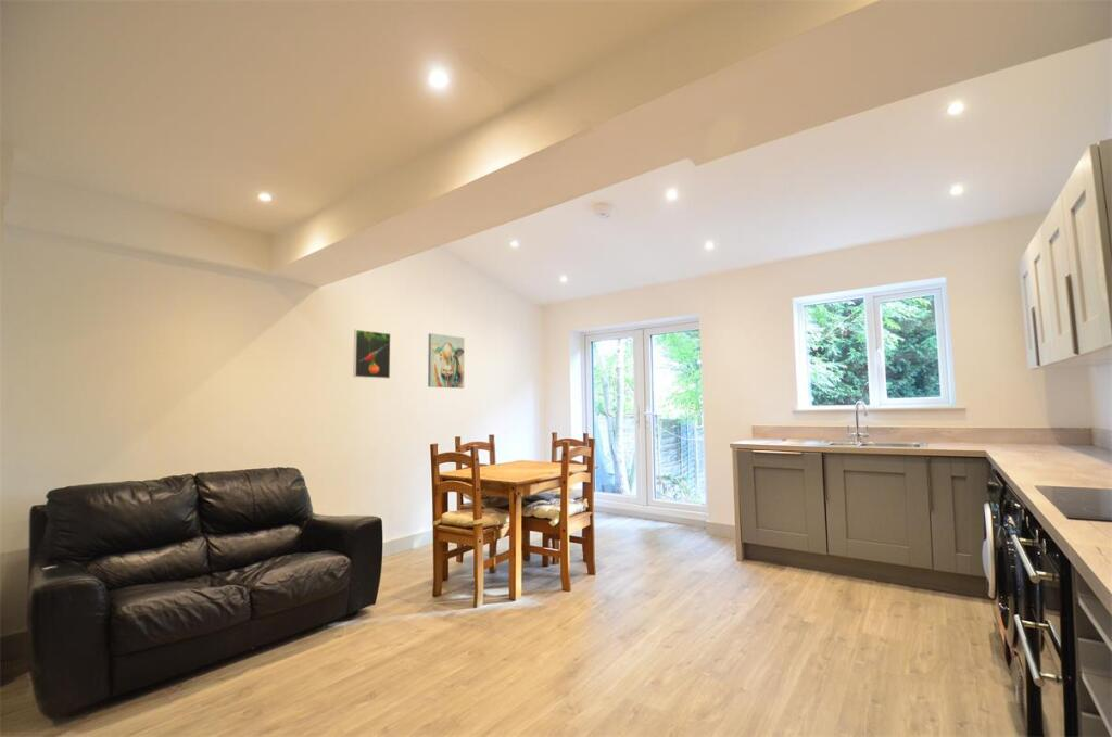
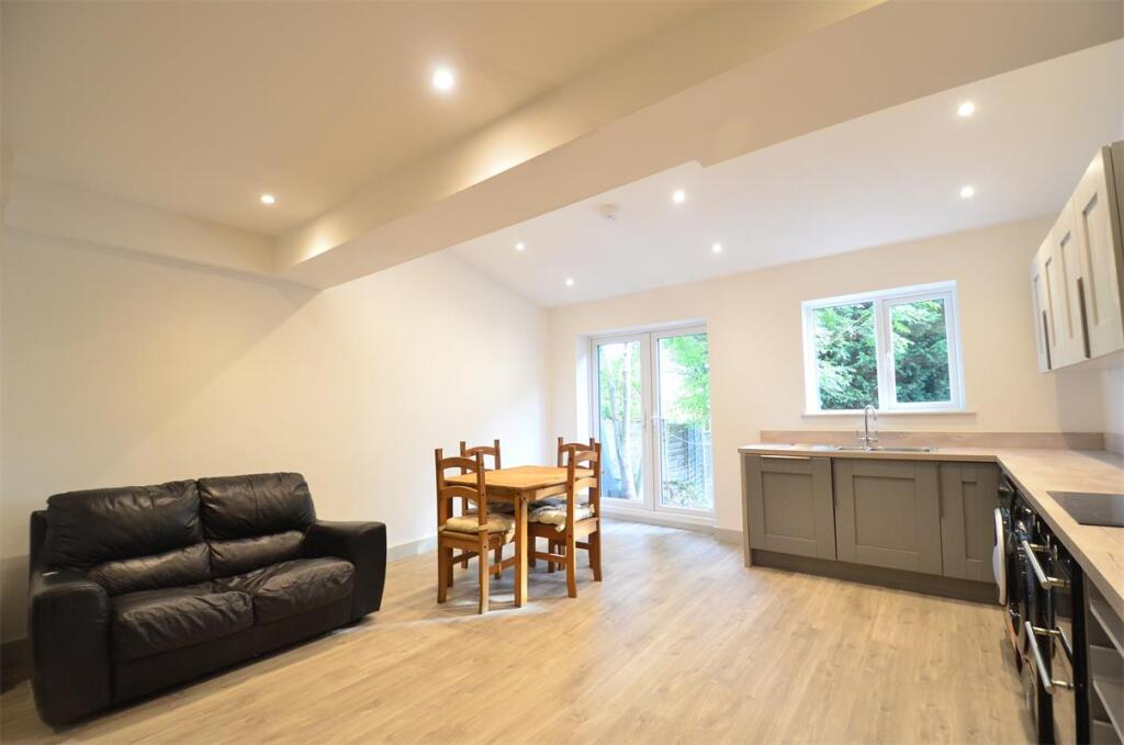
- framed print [352,329,392,380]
- wall art [427,332,465,389]
